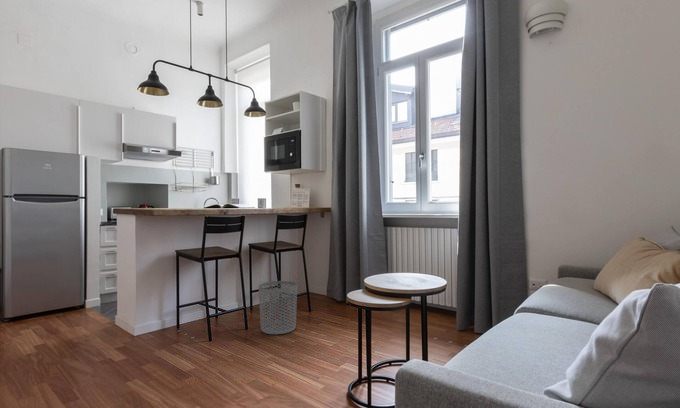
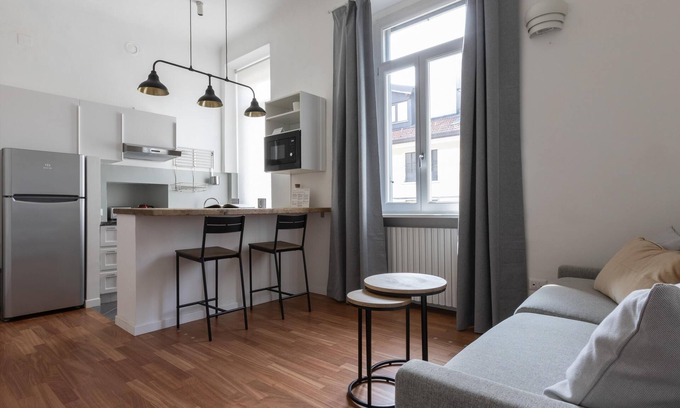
- waste bin [258,280,298,335]
